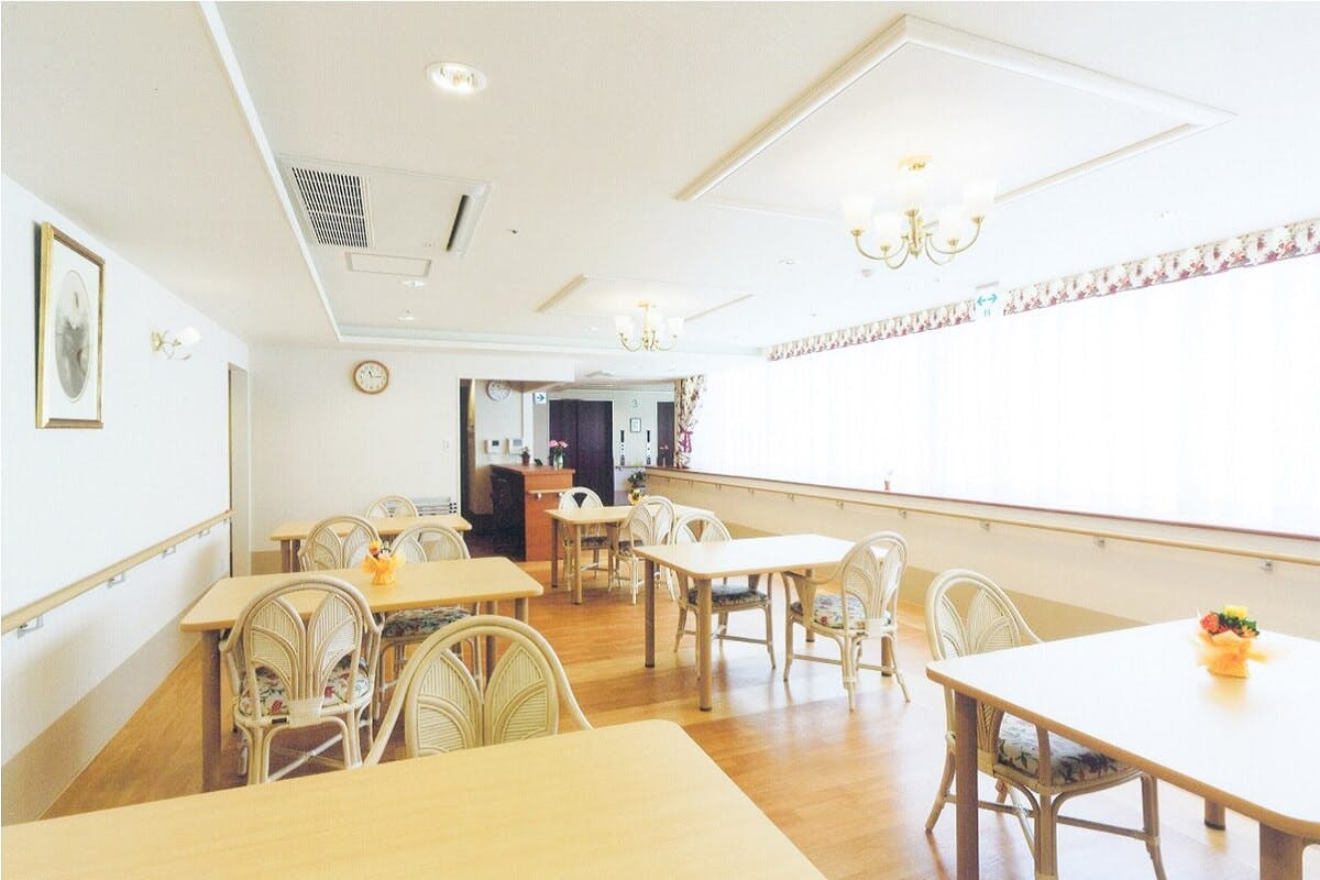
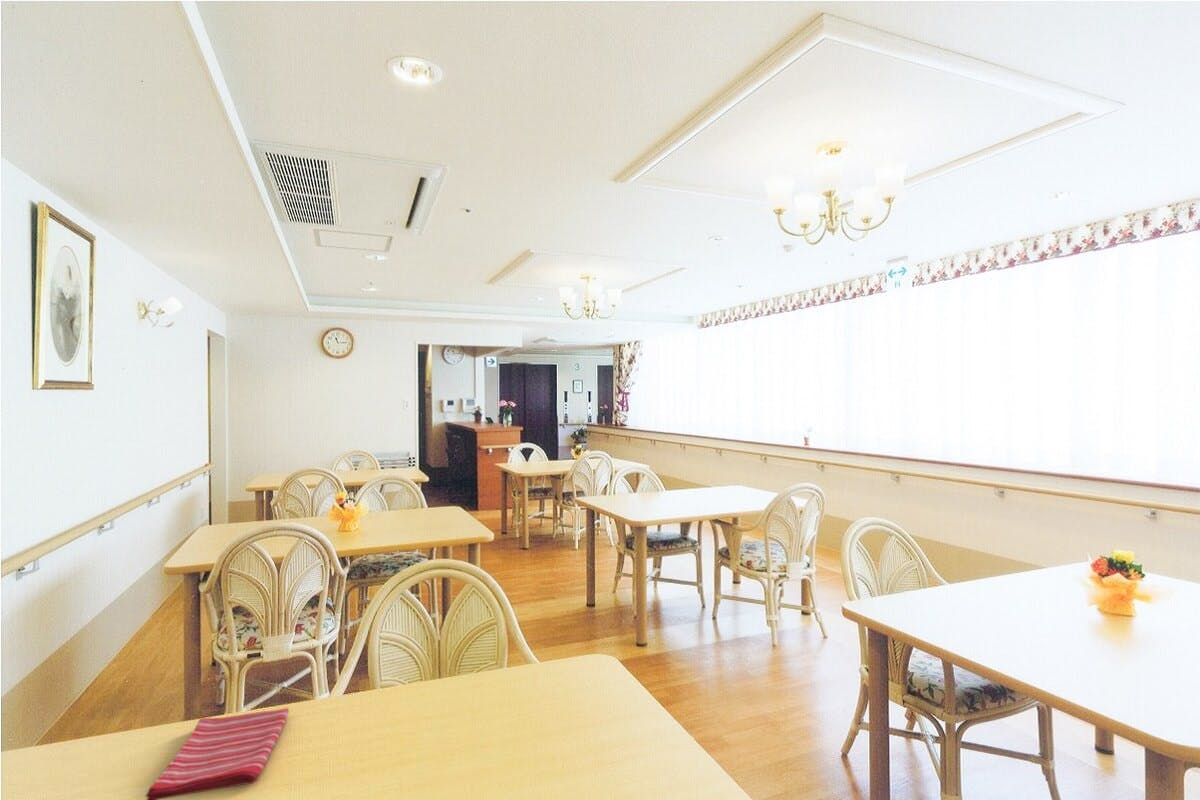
+ dish towel [145,707,290,800]
